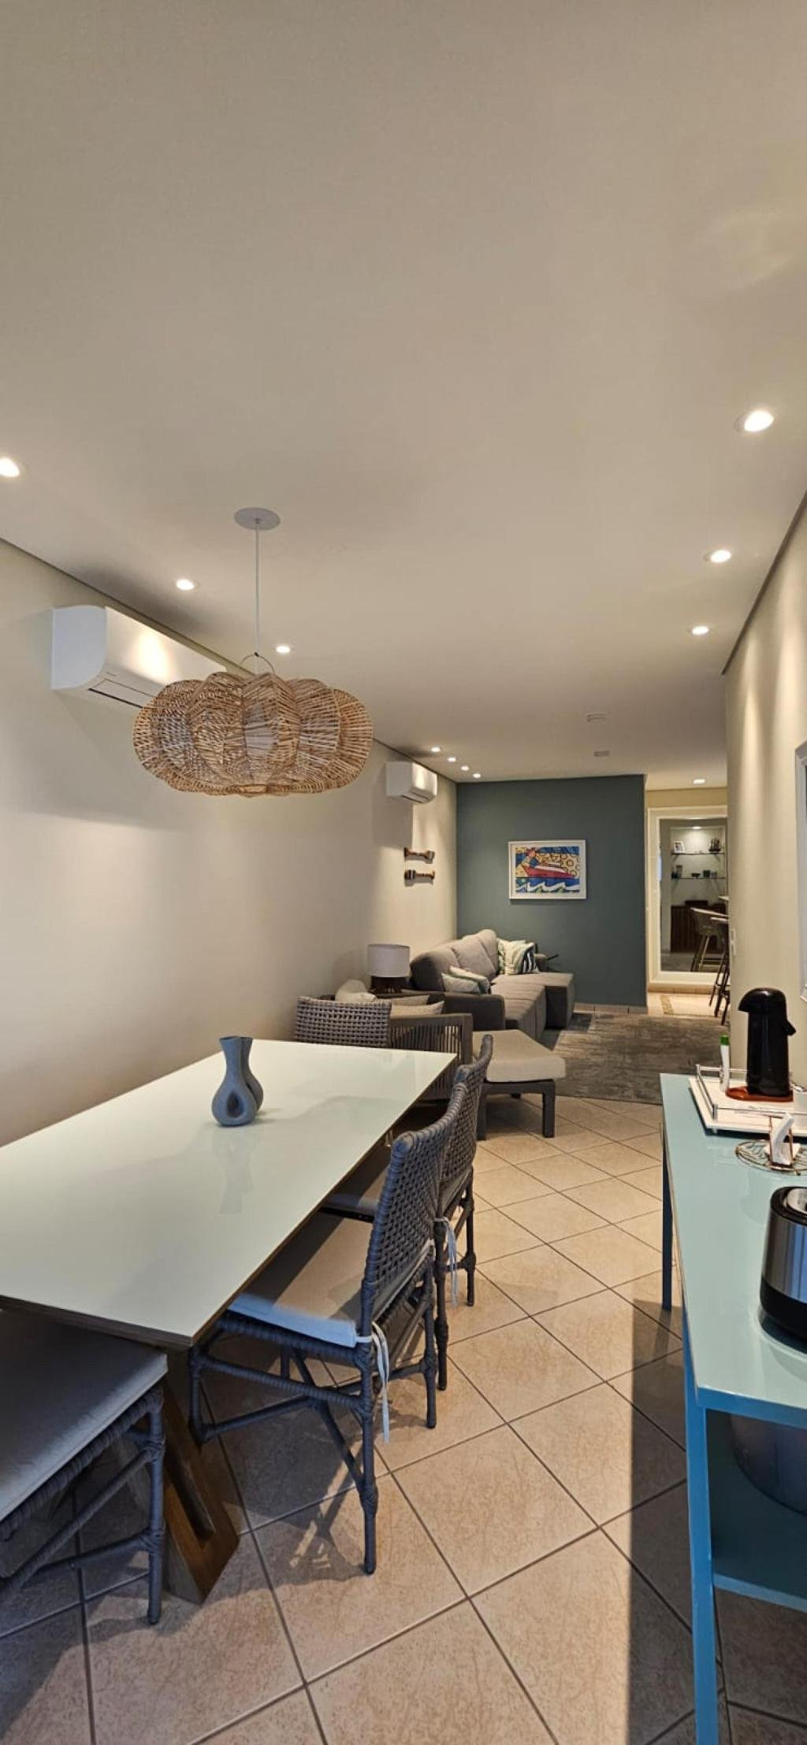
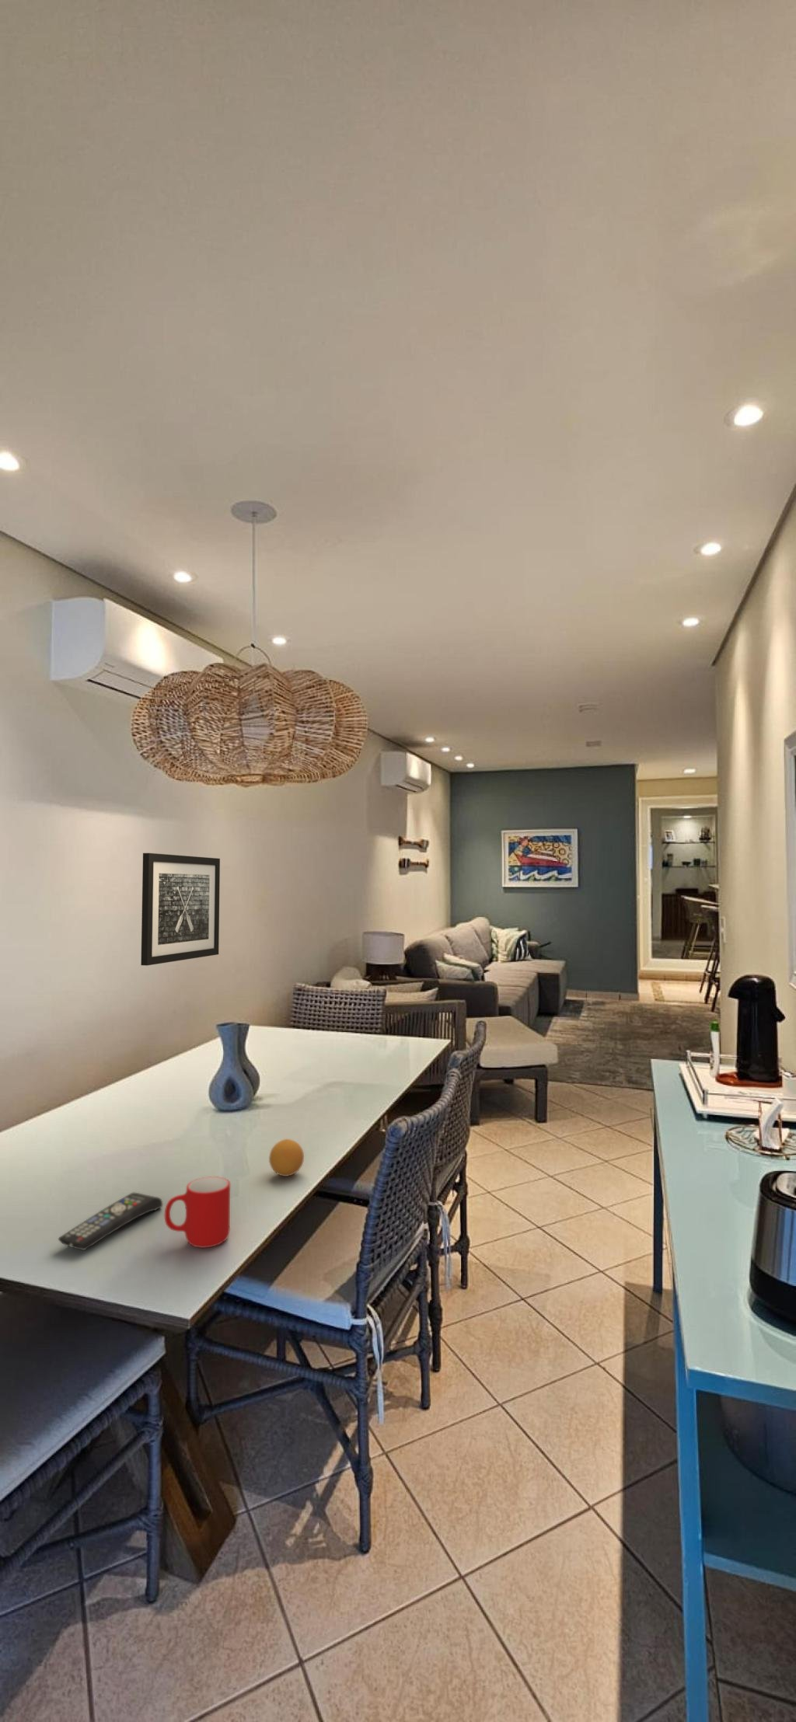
+ wall art [139,852,221,966]
+ cup [164,1176,231,1249]
+ fruit [268,1139,305,1177]
+ remote control [57,1192,164,1251]
